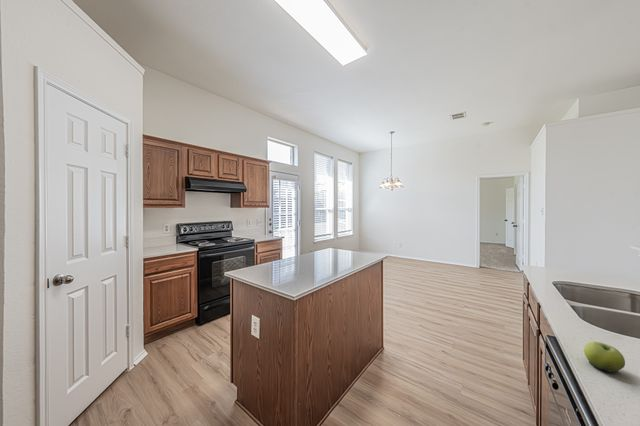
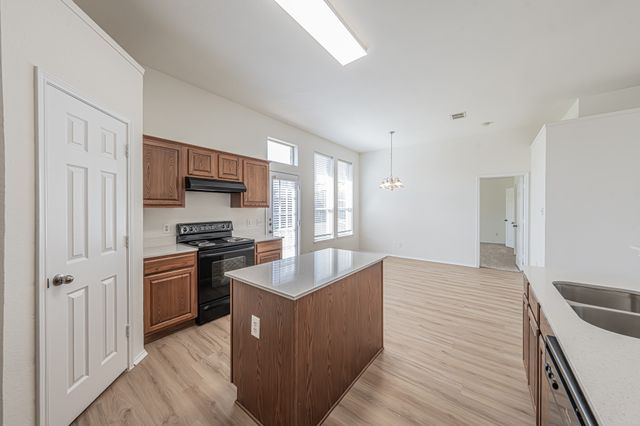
- fruit [583,340,626,374]
